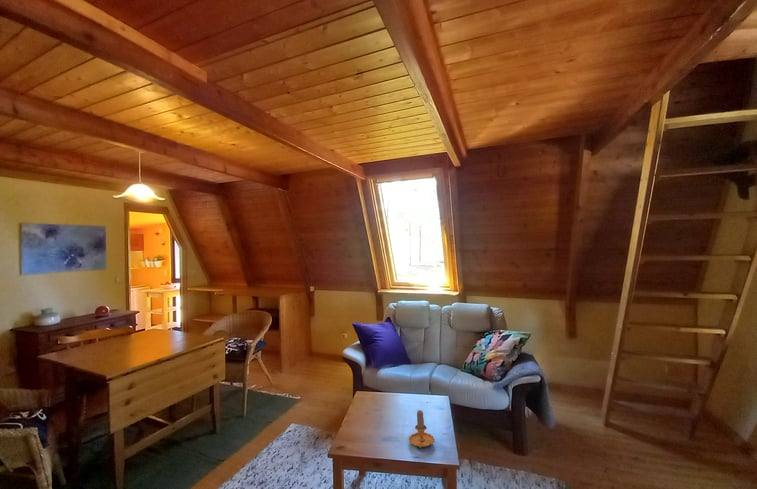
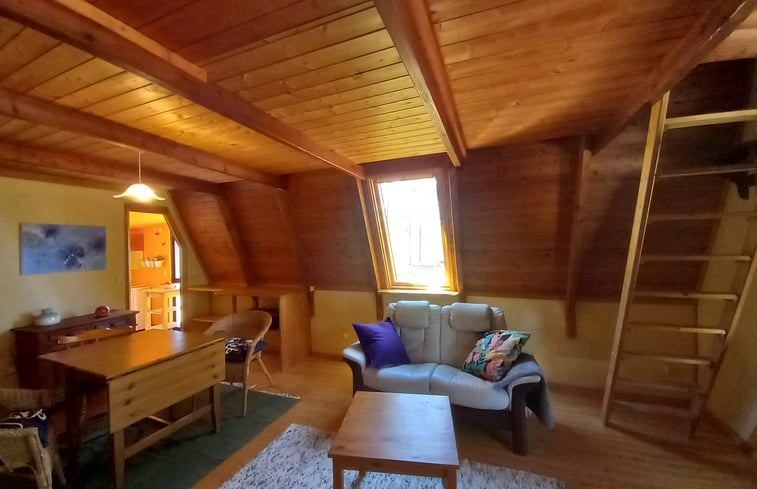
- candle [408,409,435,449]
